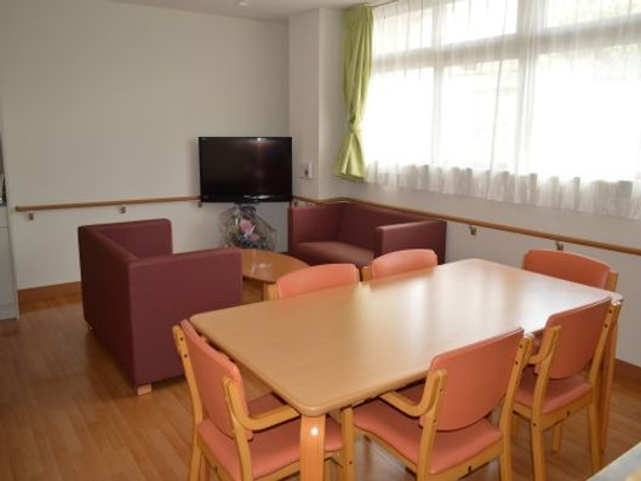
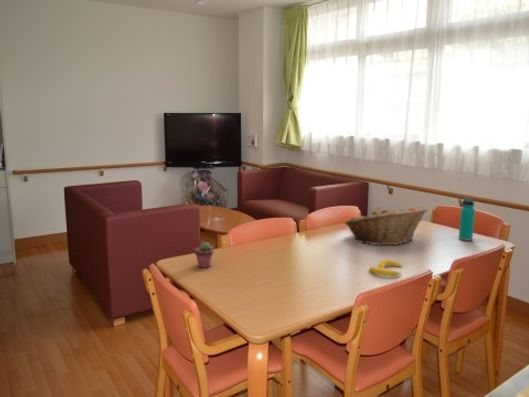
+ fruit basket [343,206,429,246]
+ banana [368,258,403,278]
+ potted succulent [194,241,214,269]
+ water bottle [458,196,476,242]
